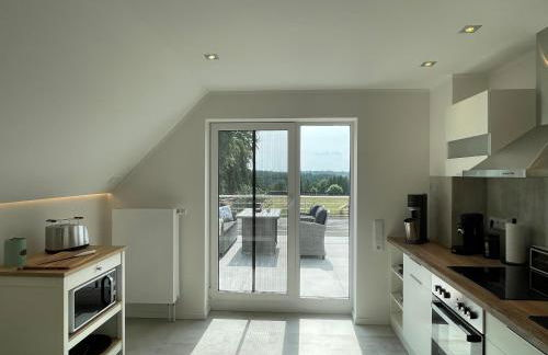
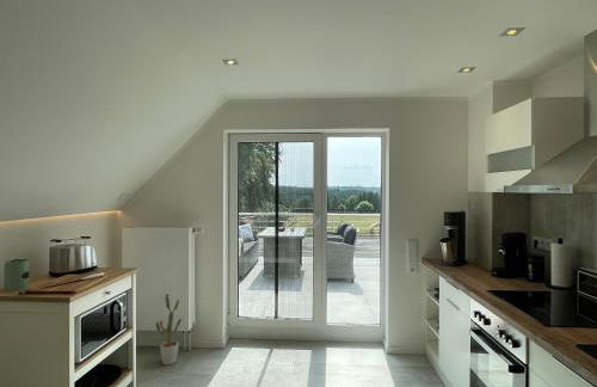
+ potted plant [155,293,184,366]
